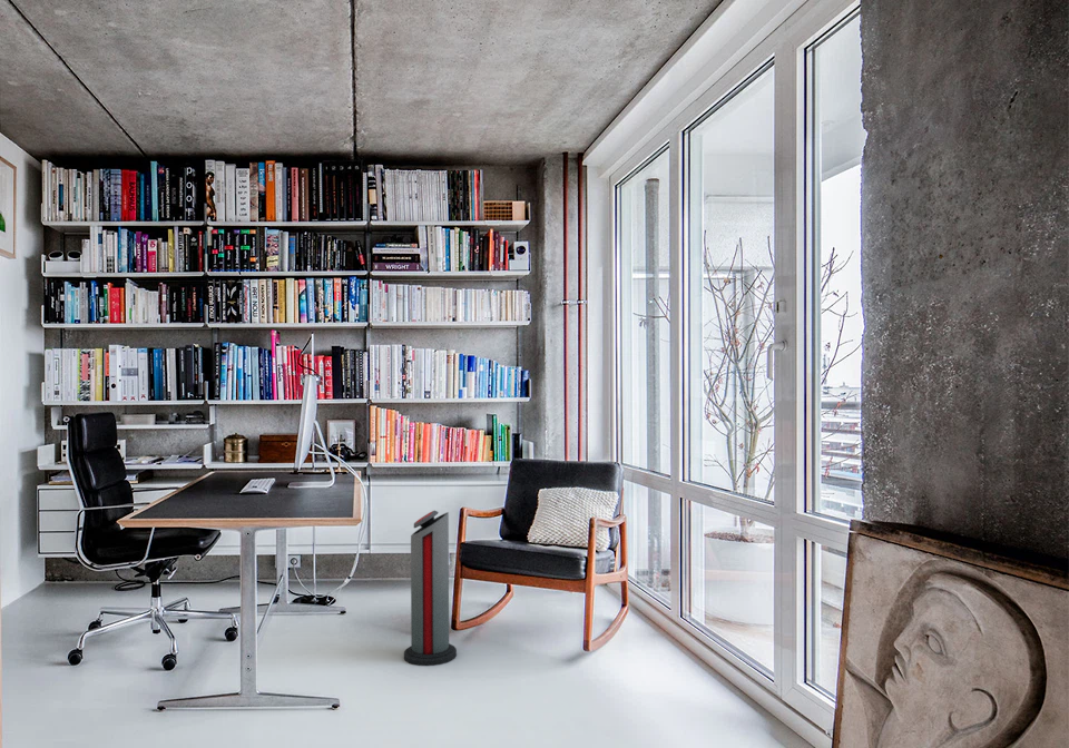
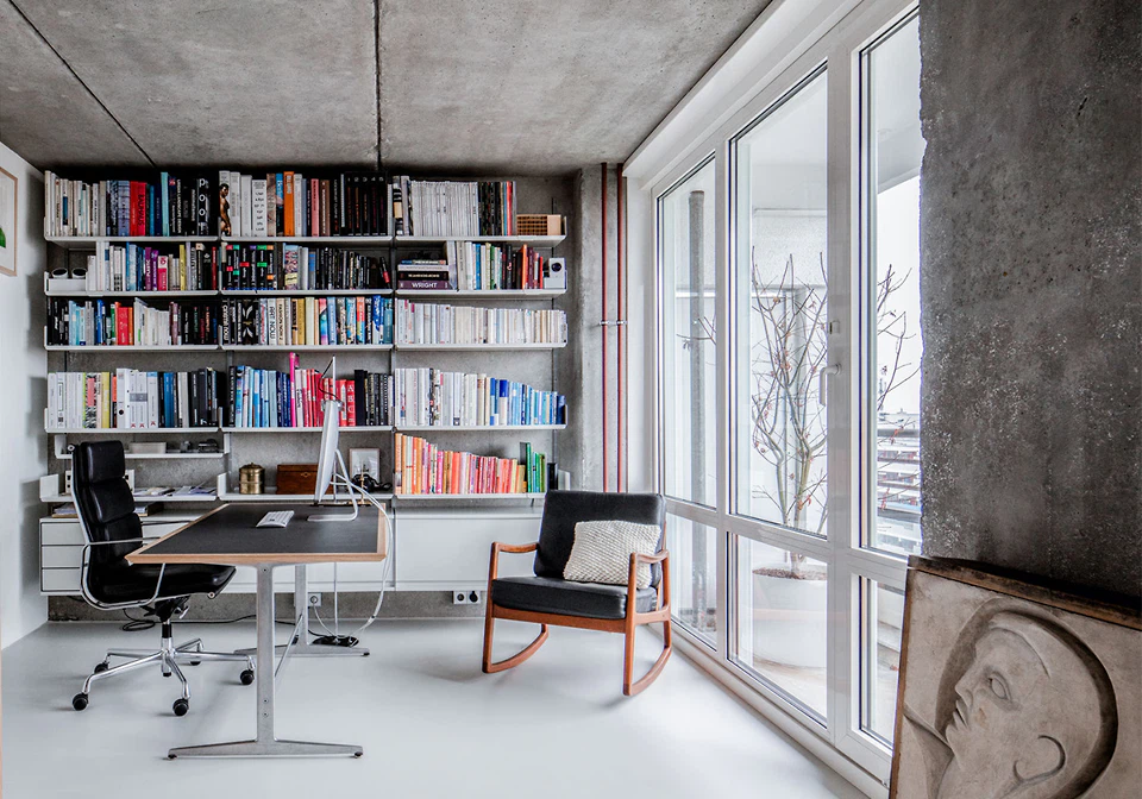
- air purifier [403,510,458,667]
